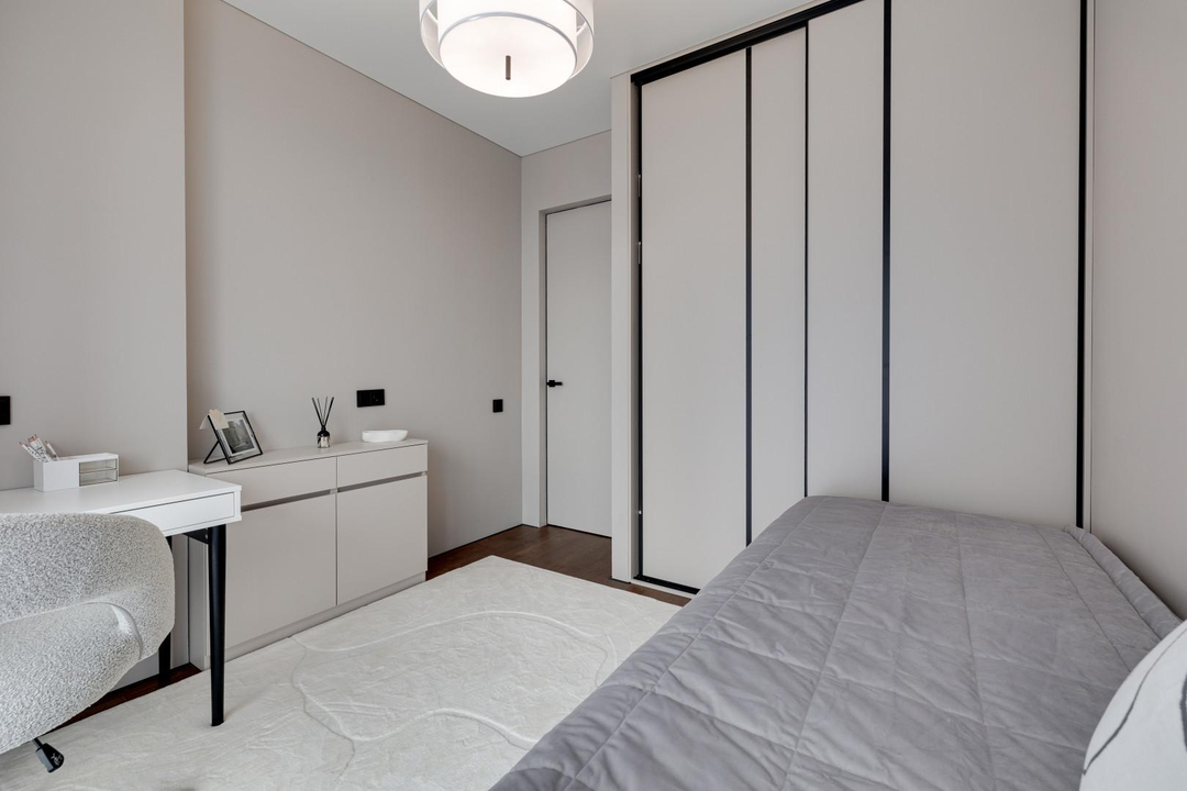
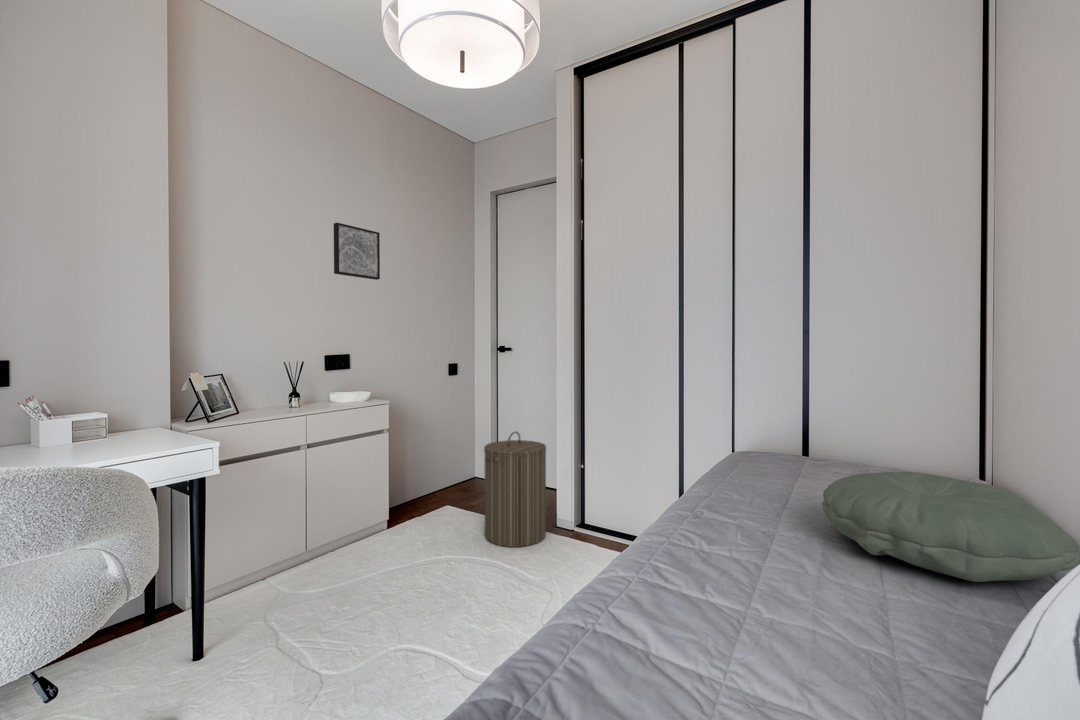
+ wall art [333,222,381,281]
+ laundry hamper [483,430,547,548]
+ pillow [821,471,1080,583]
